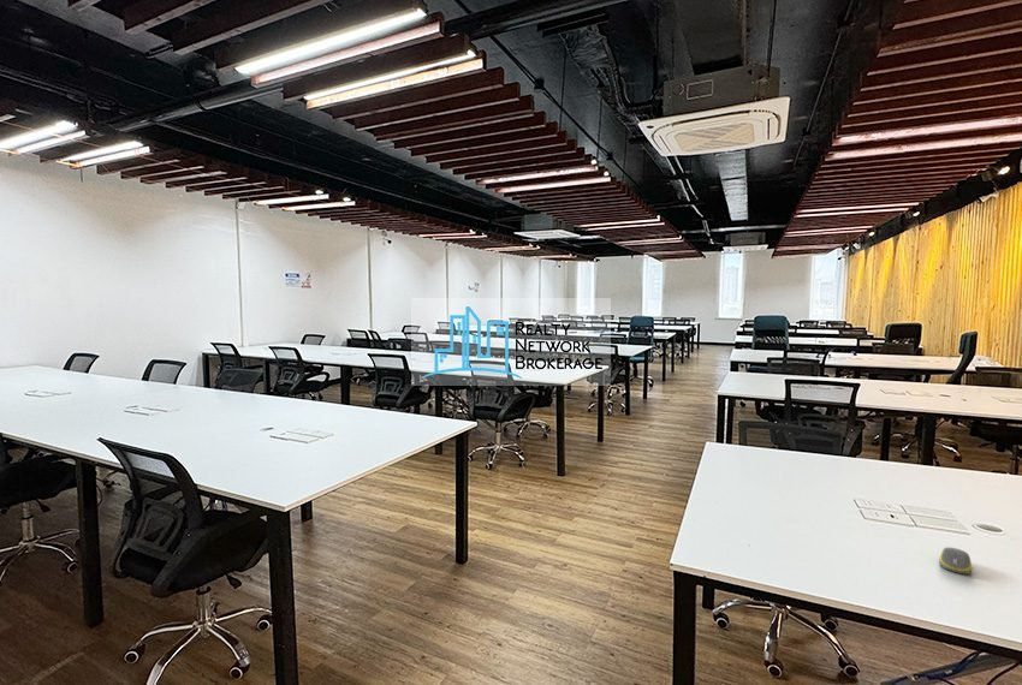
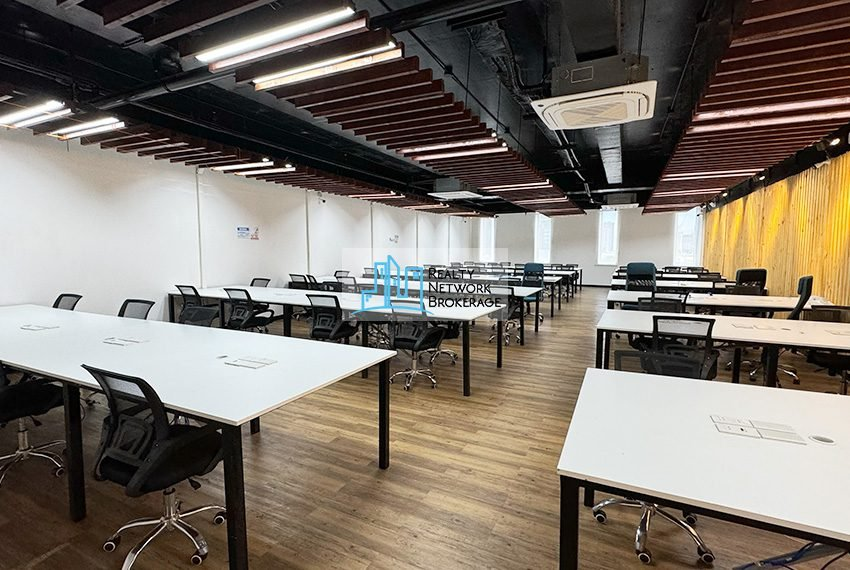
- computer mouse [938,547,973,576]
